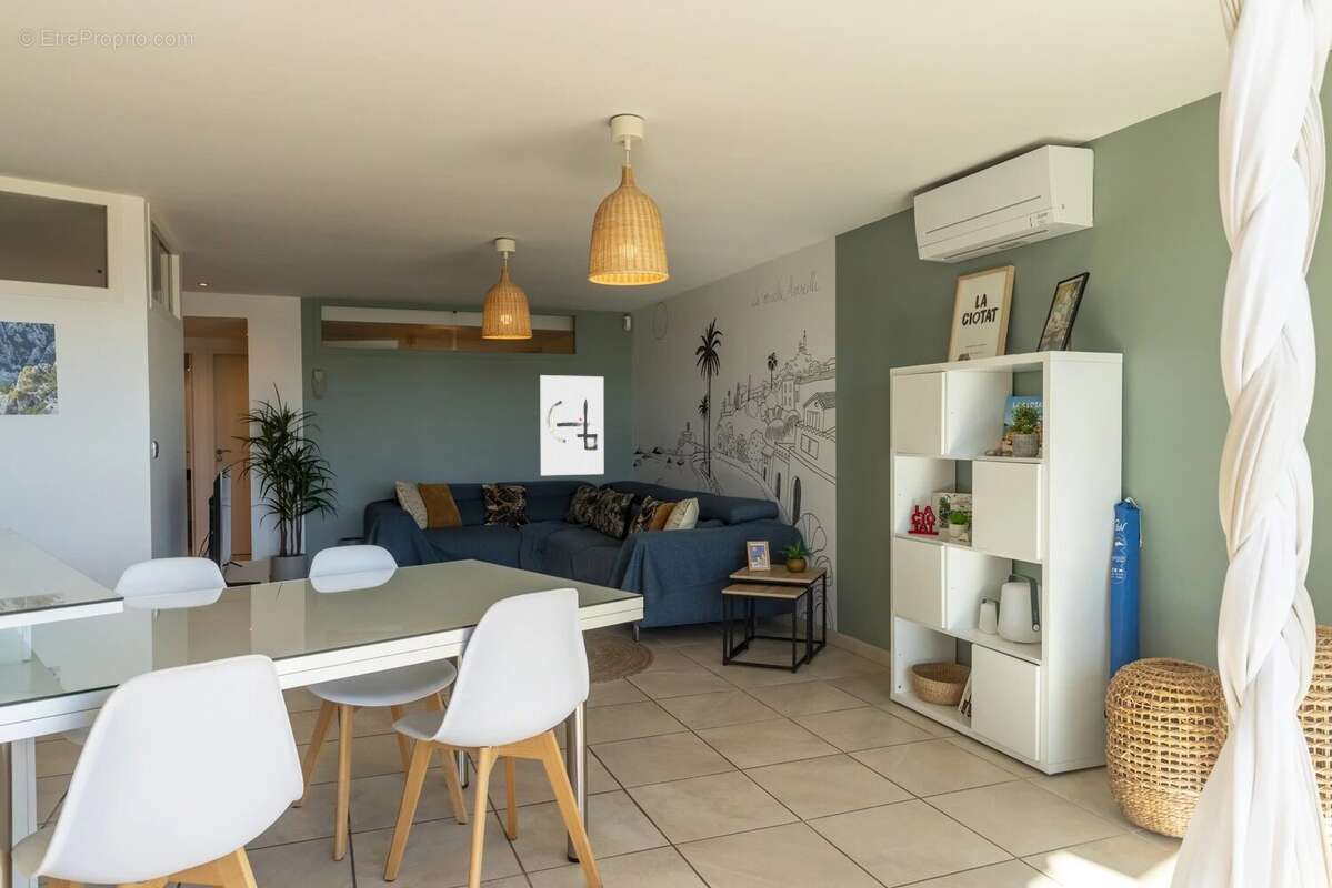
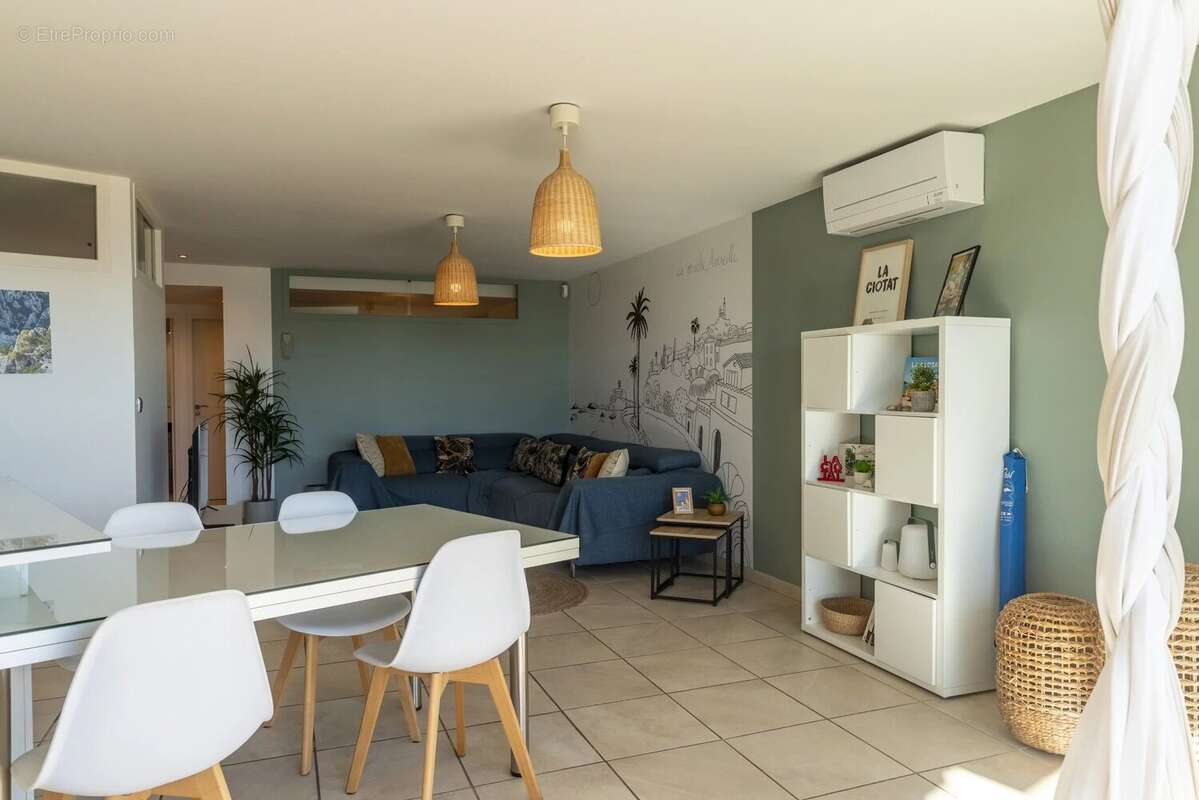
- wall art [540,374,604,476]
